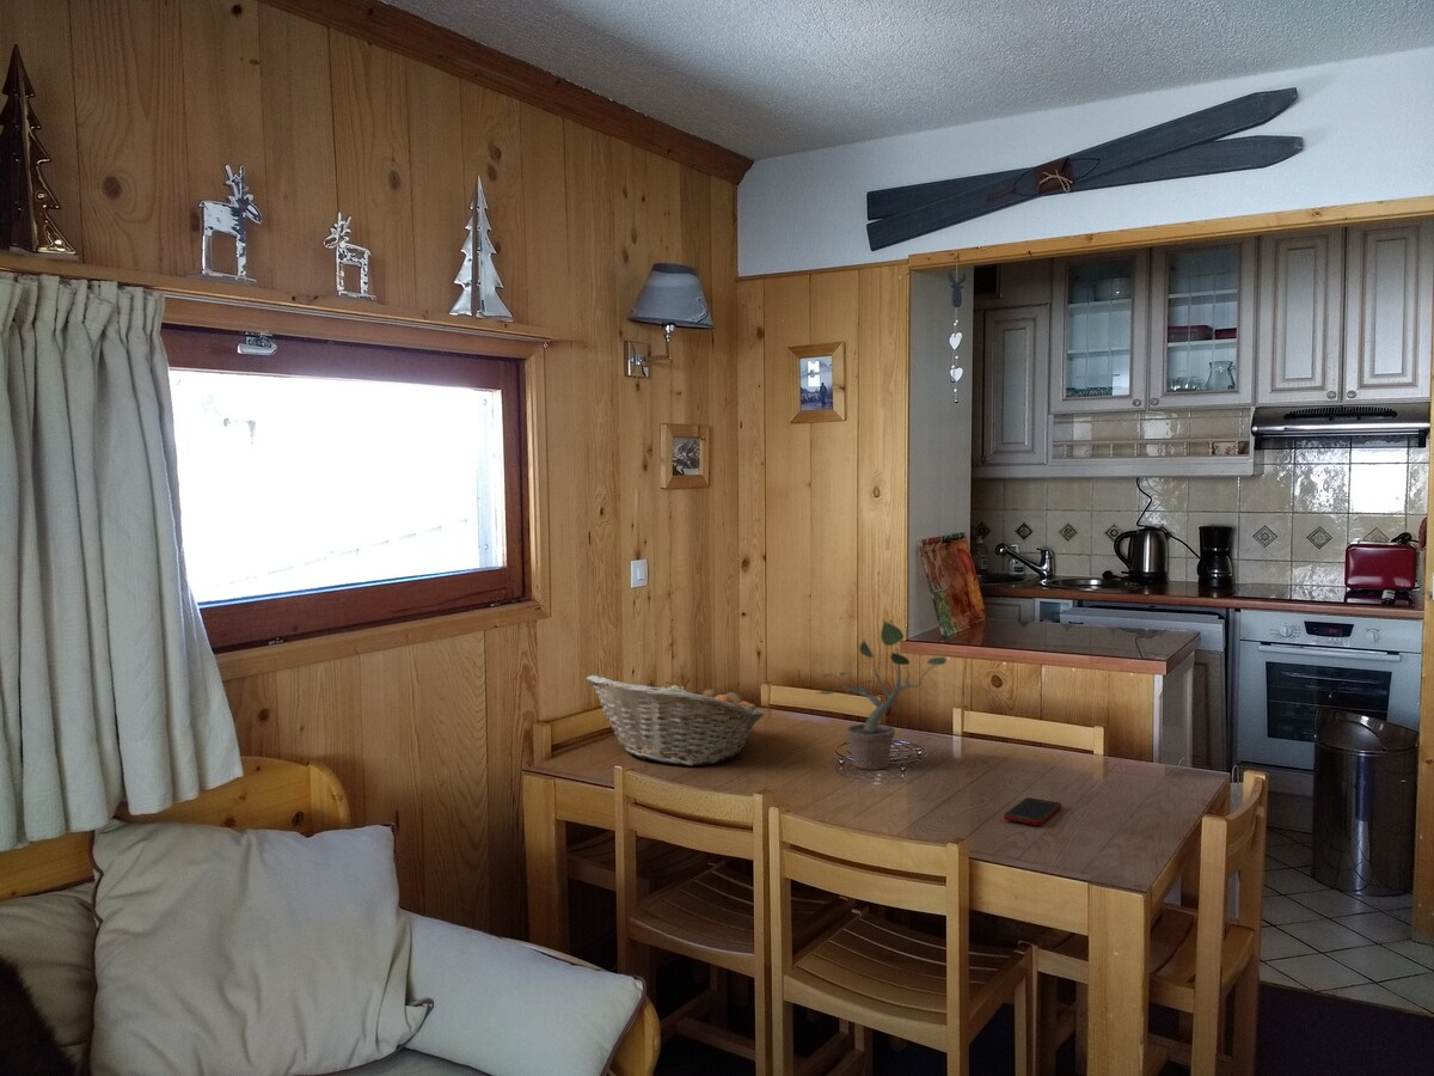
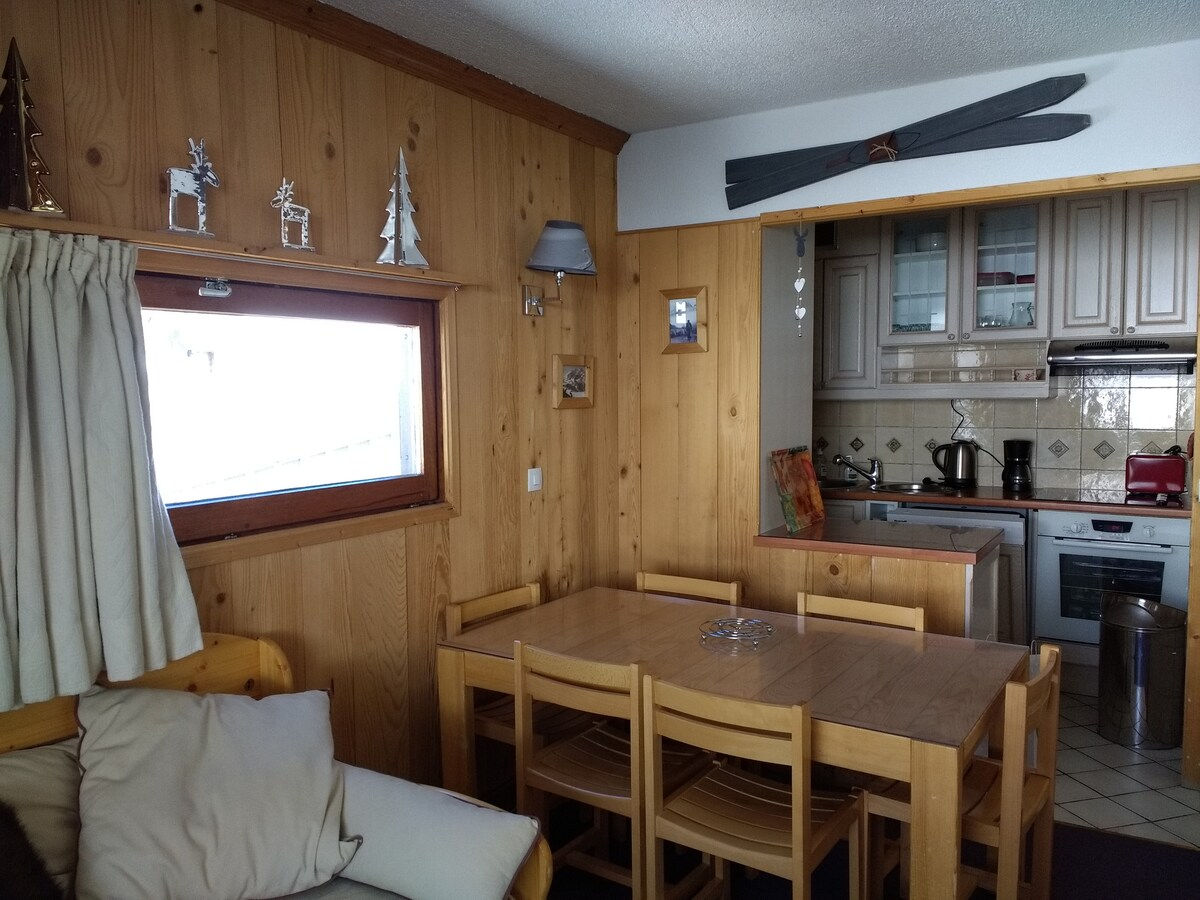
- fruit basket [584,674,765,766]
- cell phone [1003,796,1062,826]
- potted plant [813,619,948,771]
